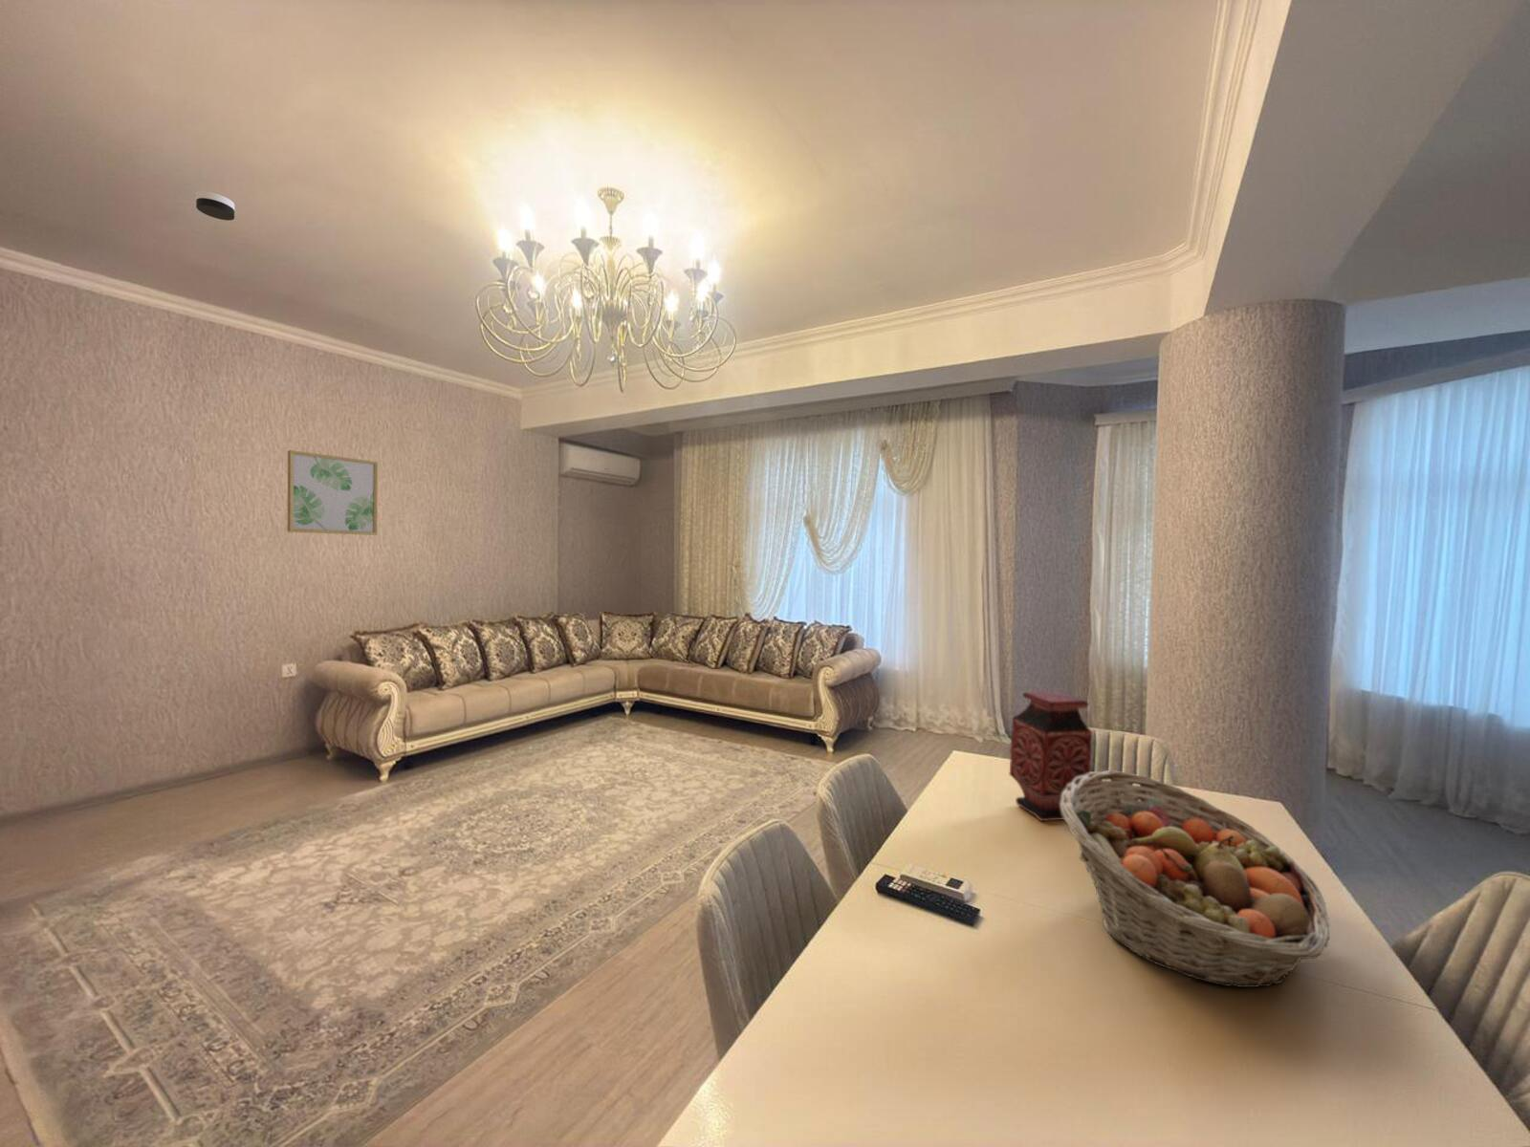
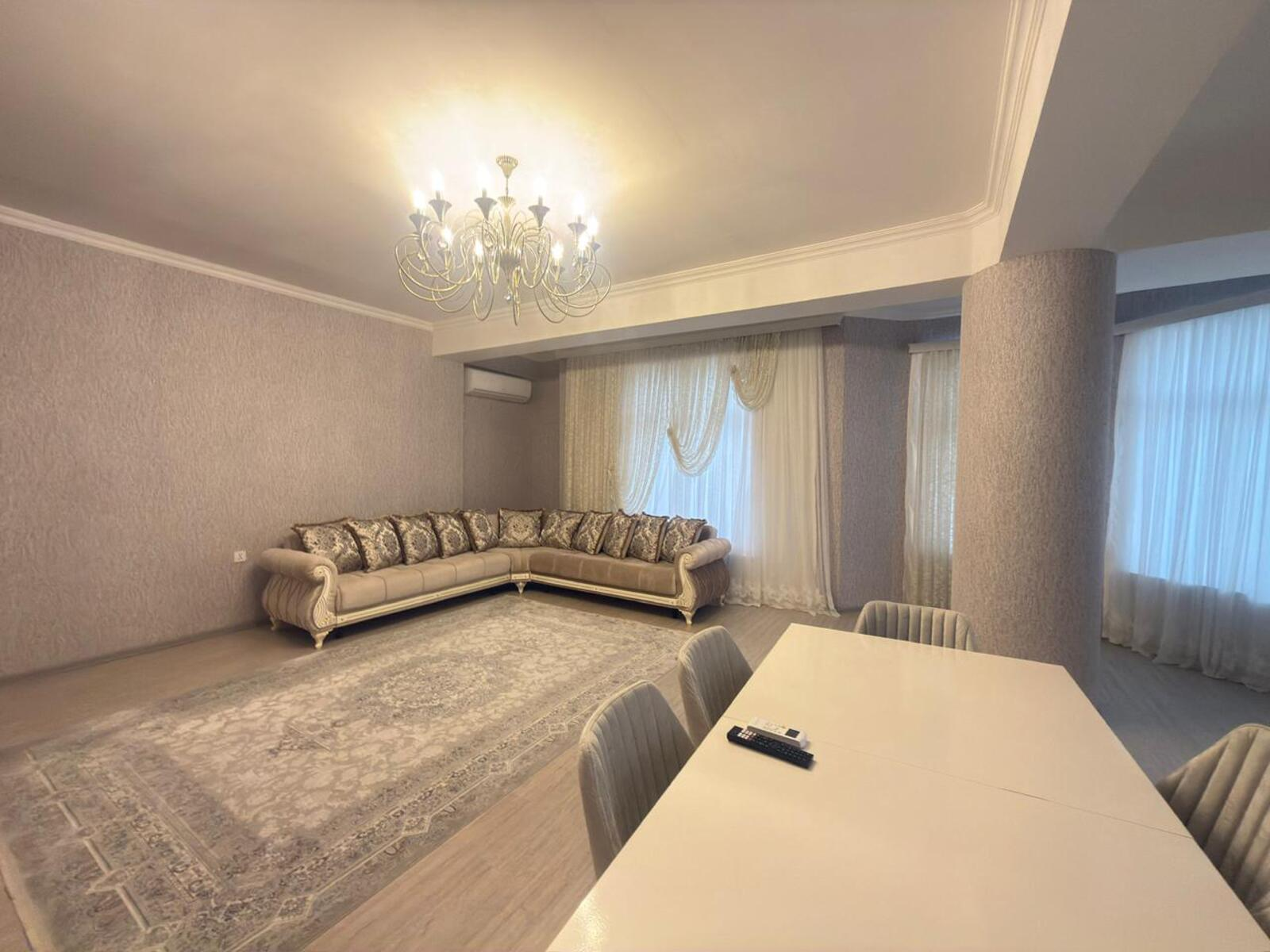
- wall art [287,449,378,536]
- fruit basket [1060,770,1330,988]
- vase [1008,692,1093,822]
- smoke detector [195,190,235,222]
